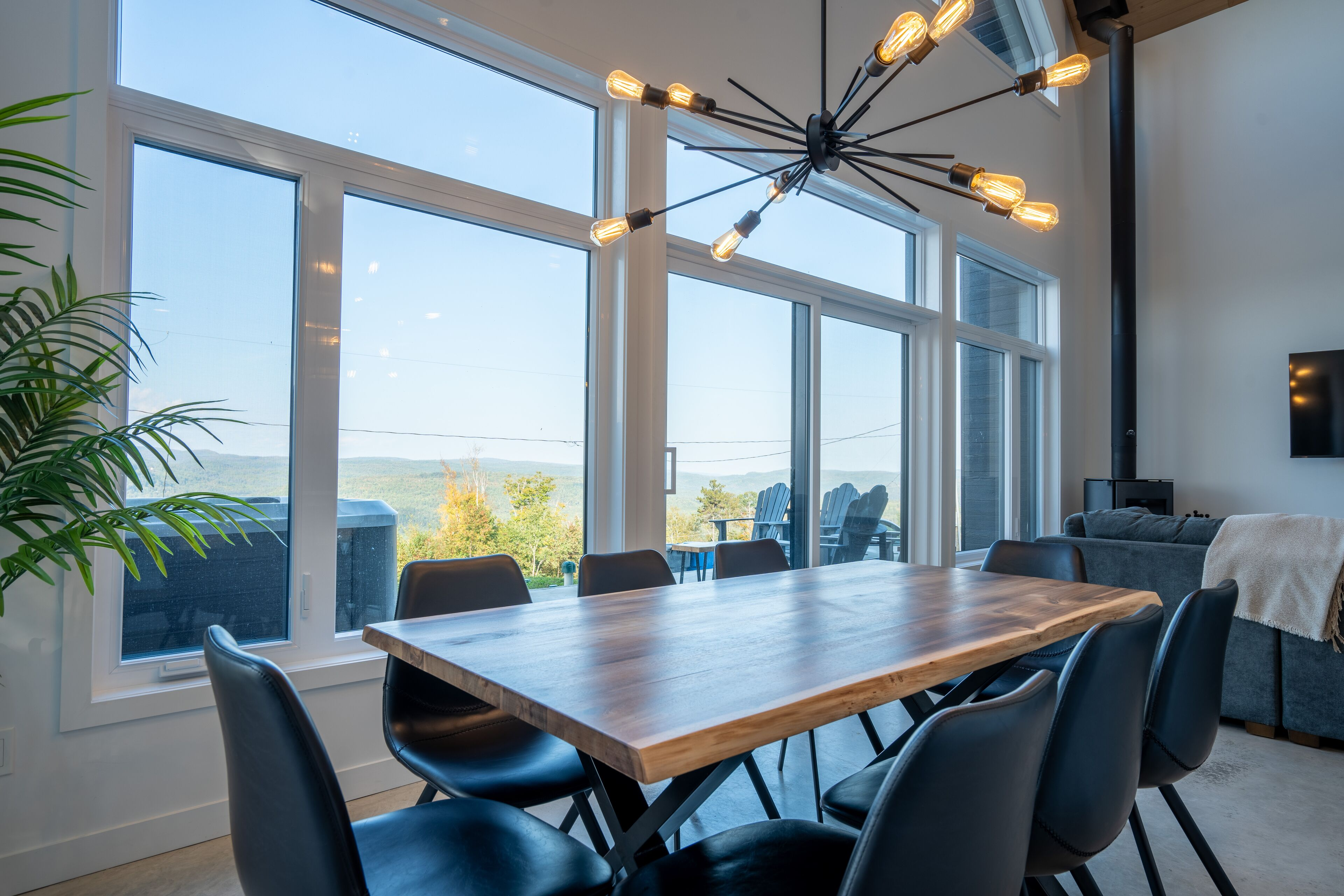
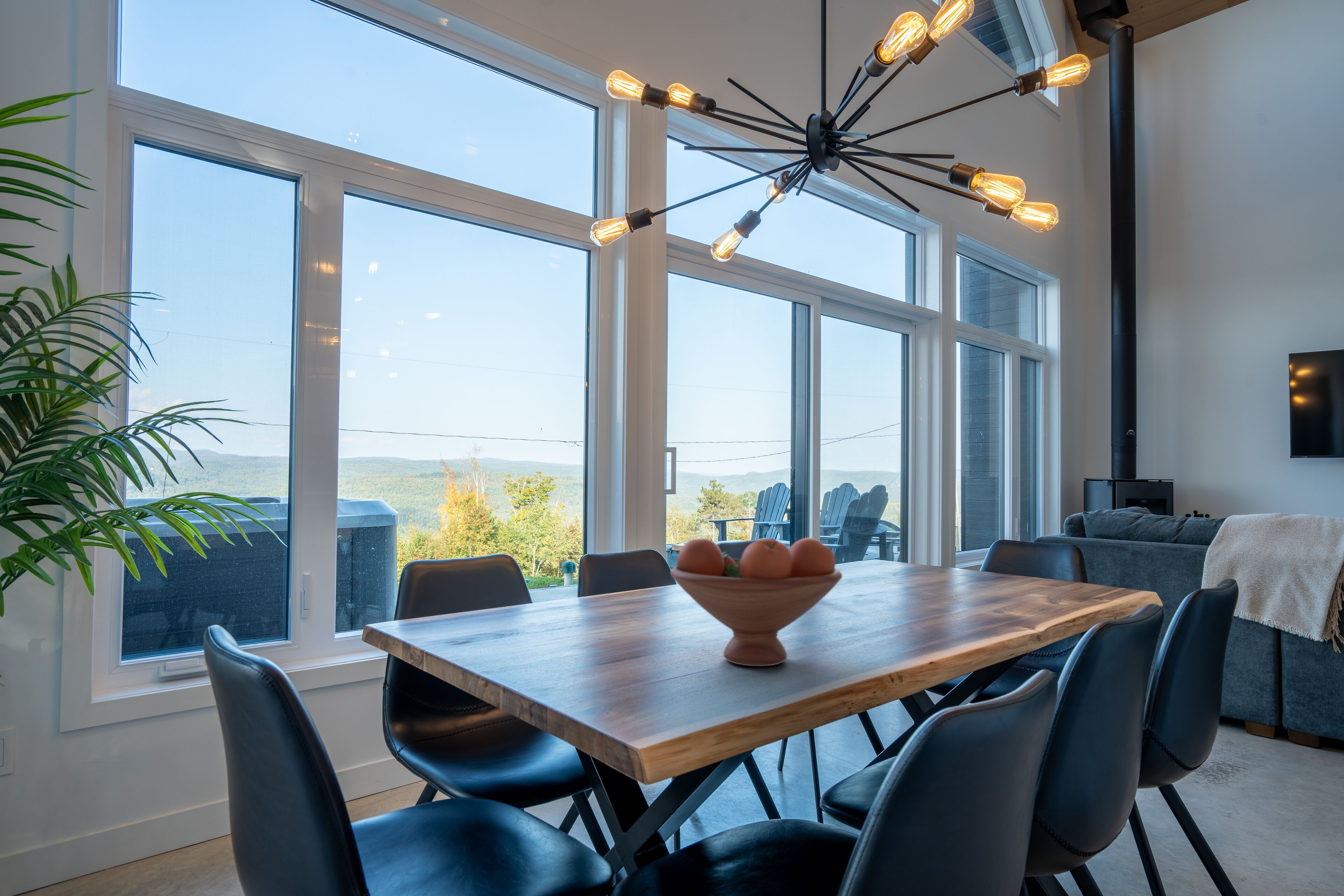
+ fruit bowl [670,537,842,667]
